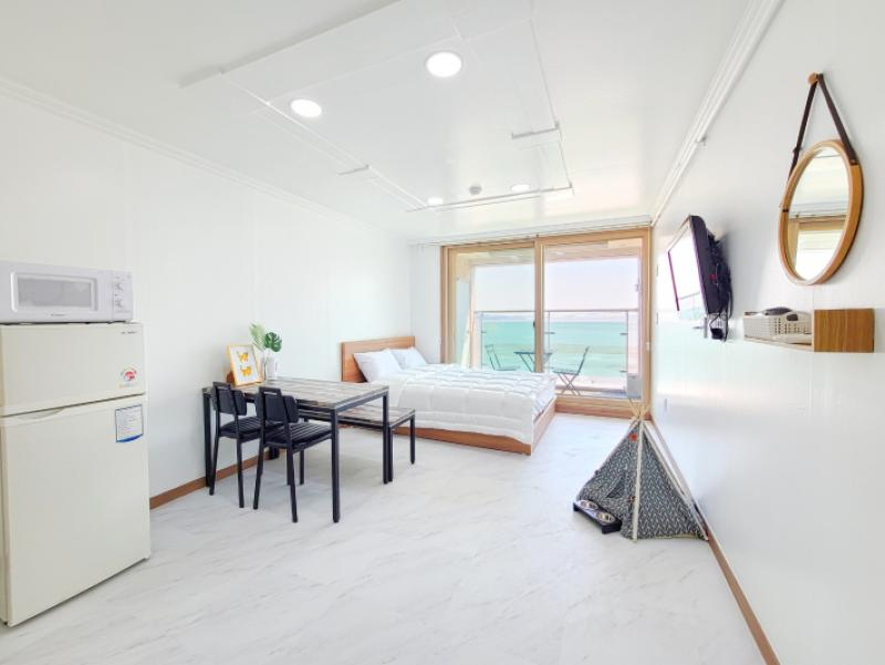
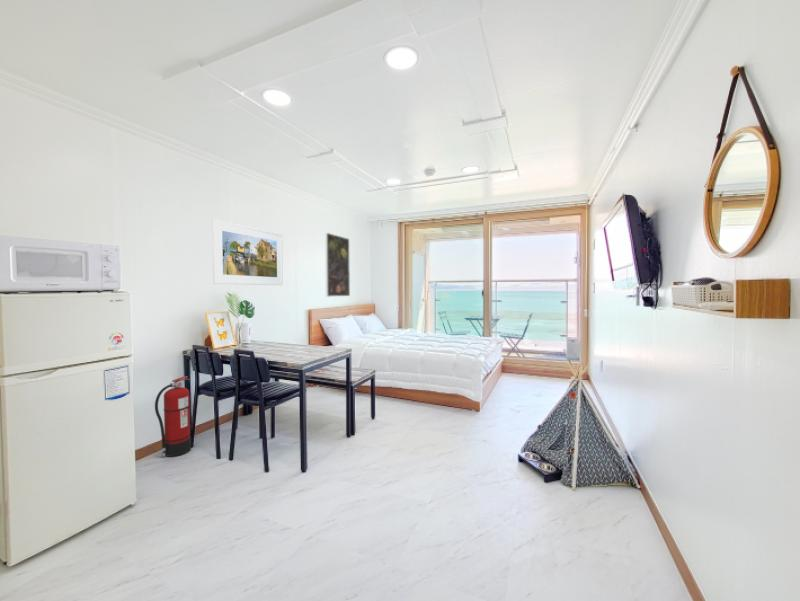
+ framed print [324,232,351,298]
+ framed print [211,218,284,286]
+ fire extinguisher [154,375,192,458]
